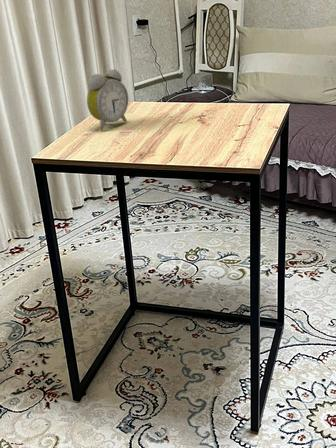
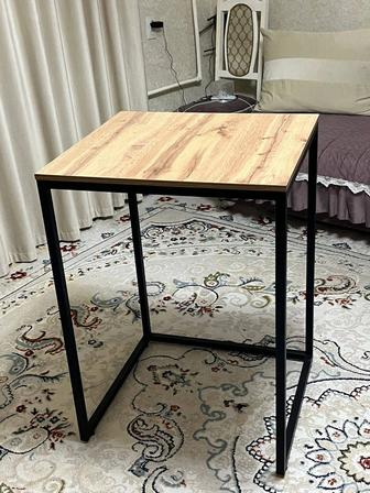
- alarm clock [86,68,129,131]
